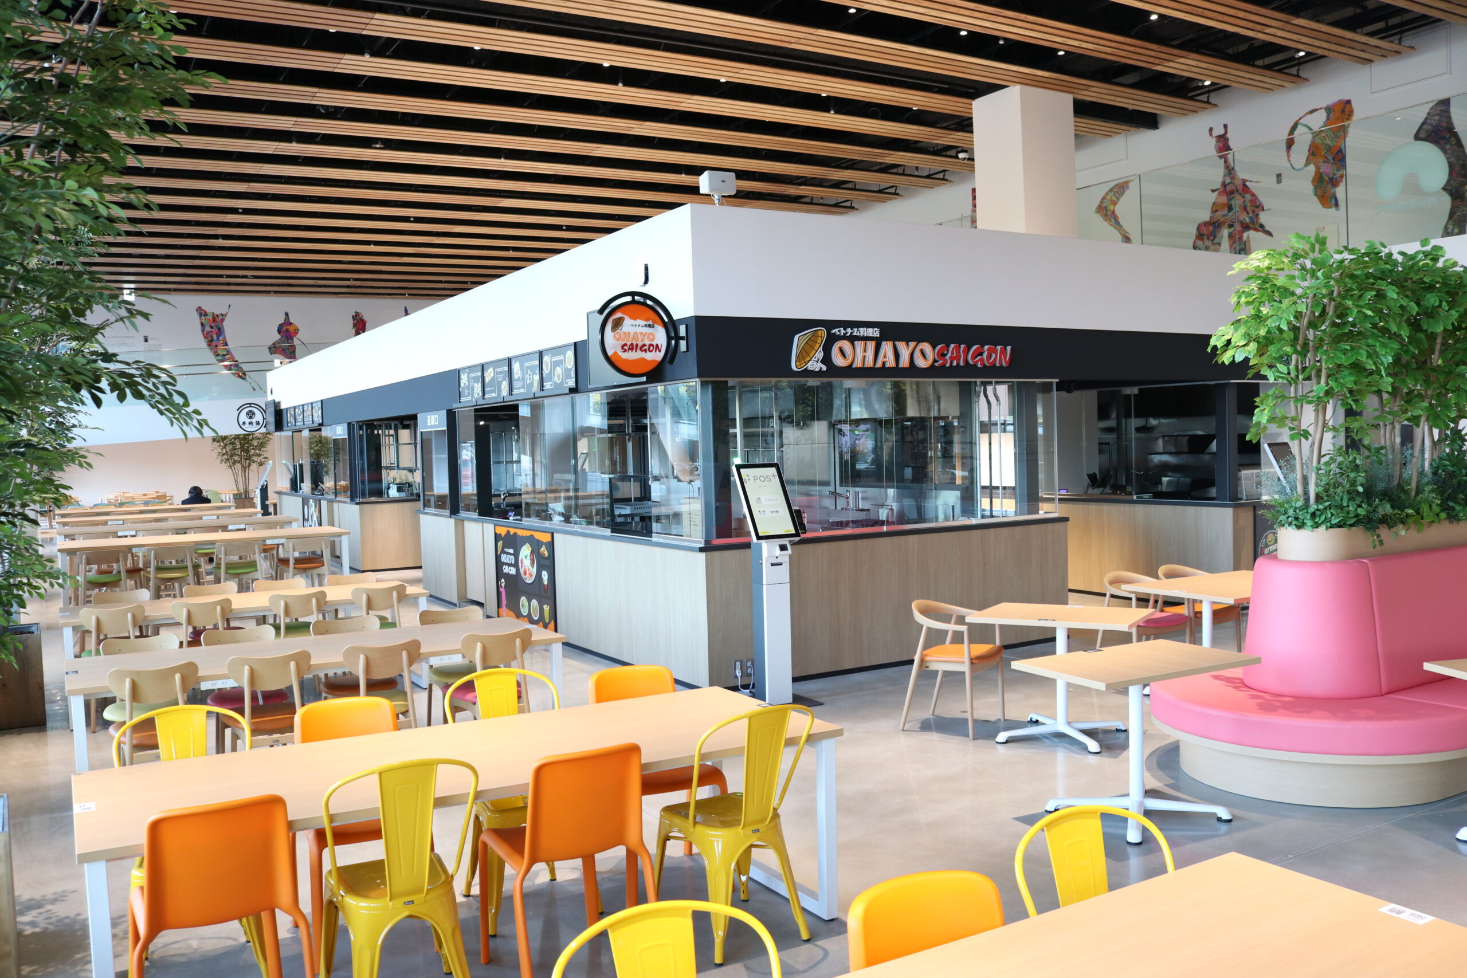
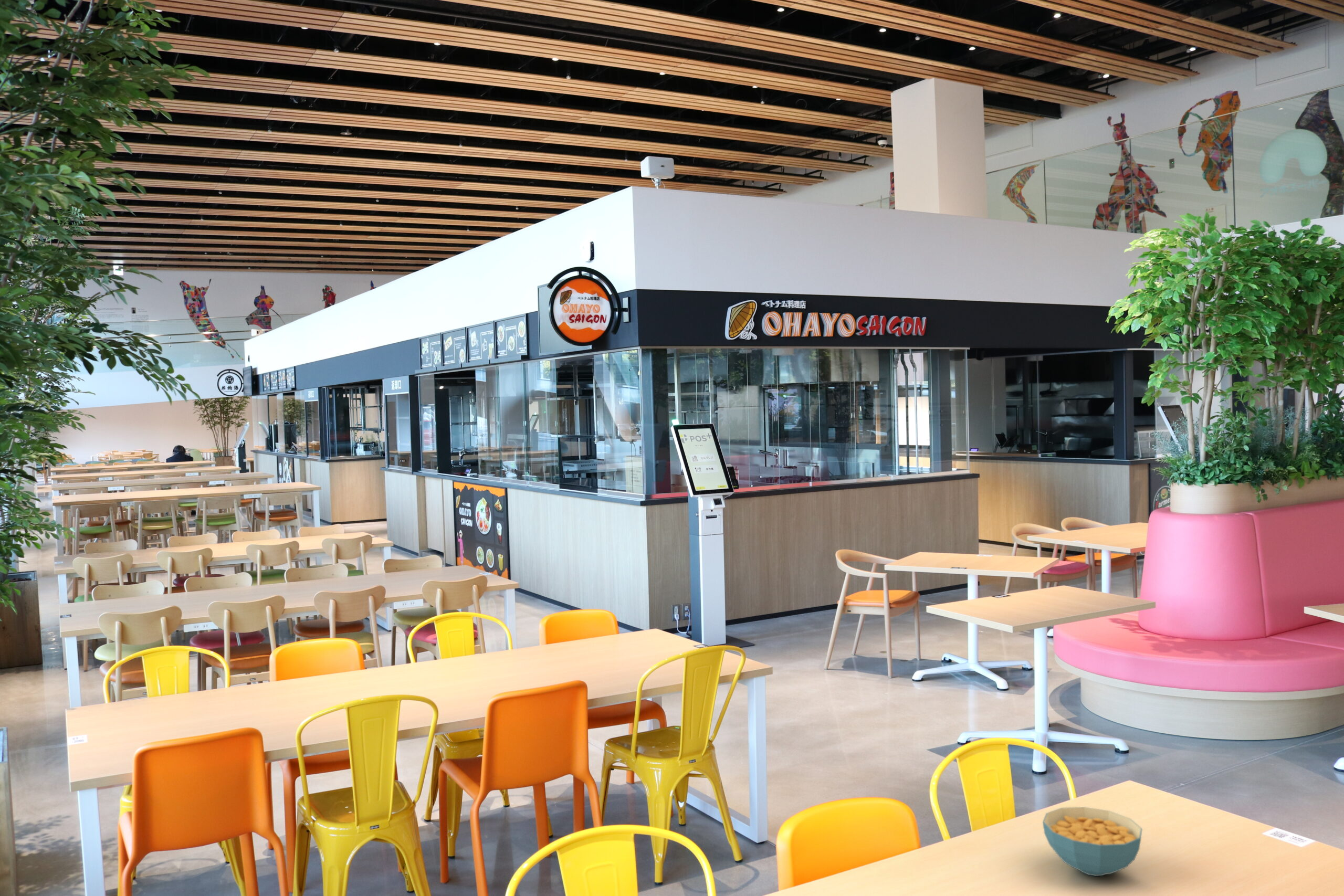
+ cereal bowl [1042,806,1143,877]
